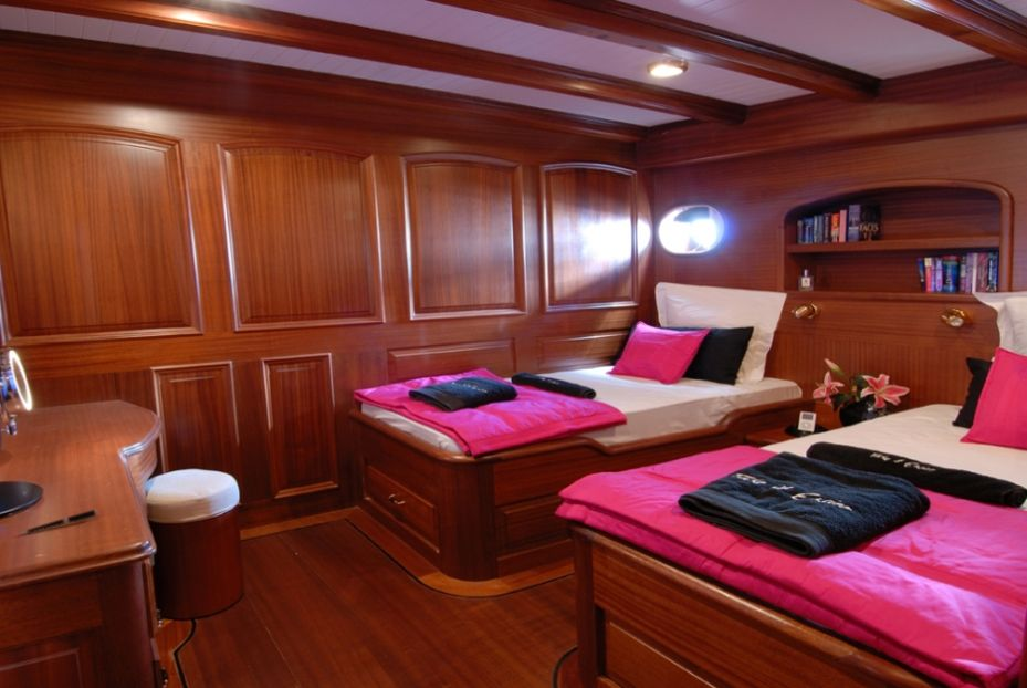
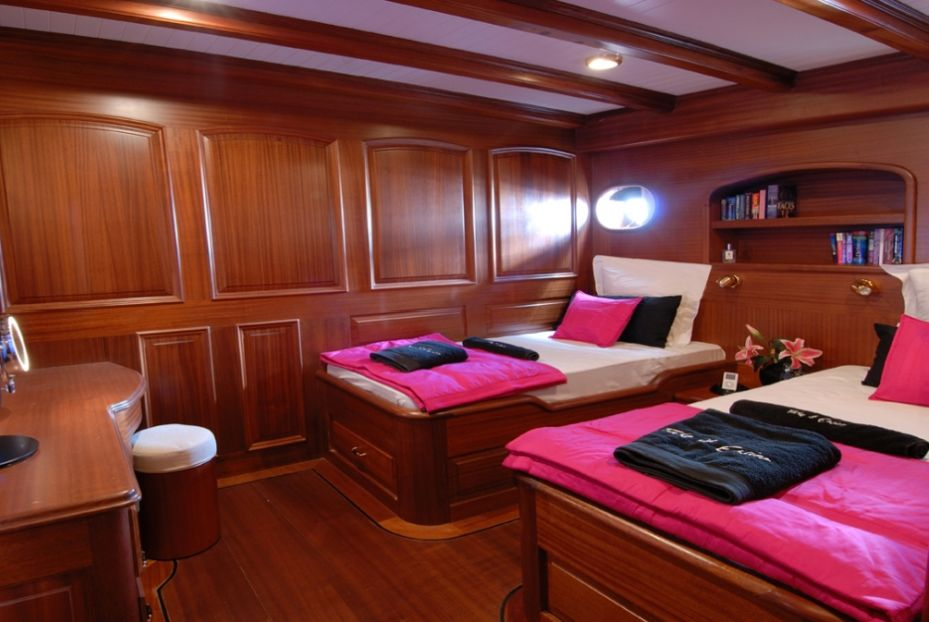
- pen [17,508,98,535]
